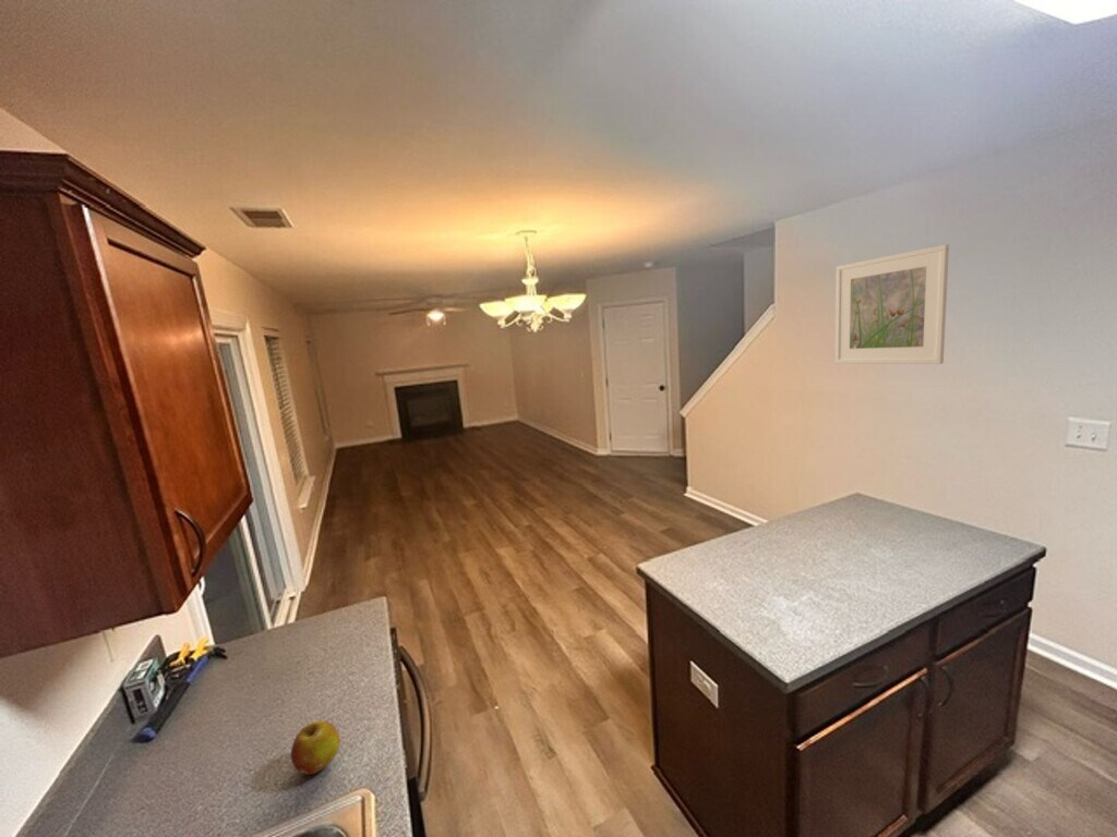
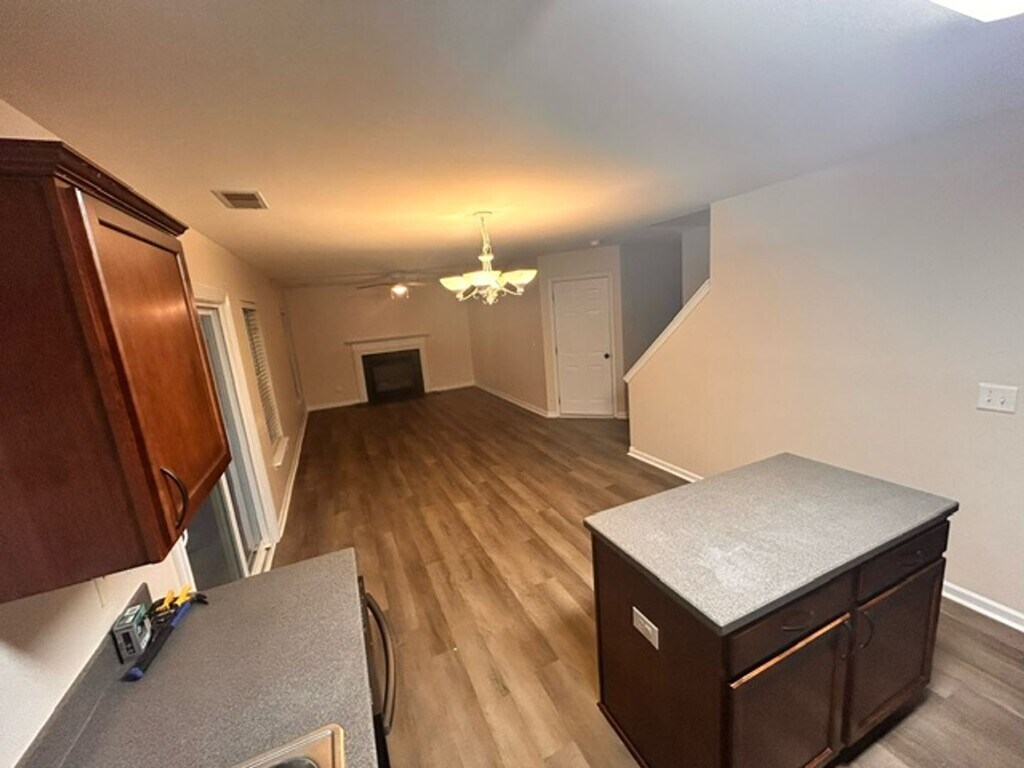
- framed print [834,243,950,365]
- fruit [290,719,341,776]
